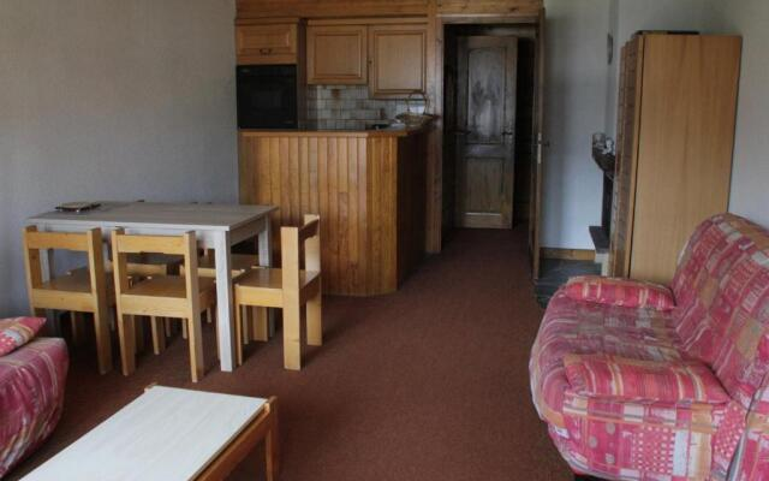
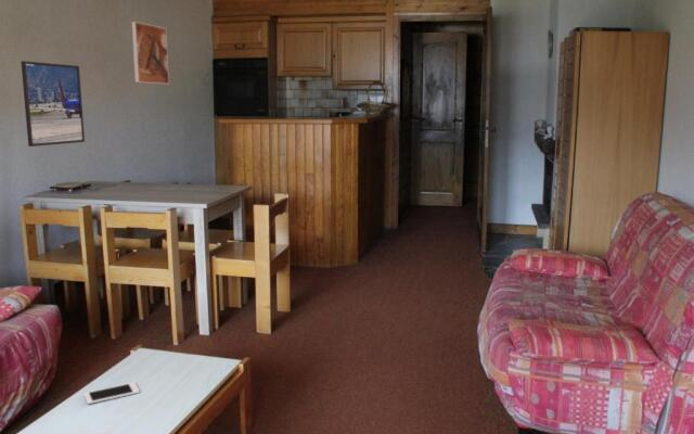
+ cell phone [83,382,141,405]
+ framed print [20,60,86,148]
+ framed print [130,21,170,85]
